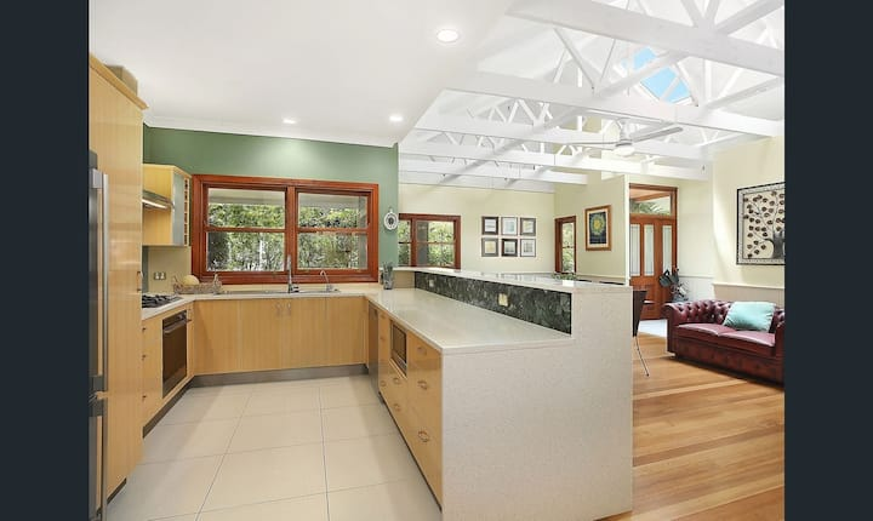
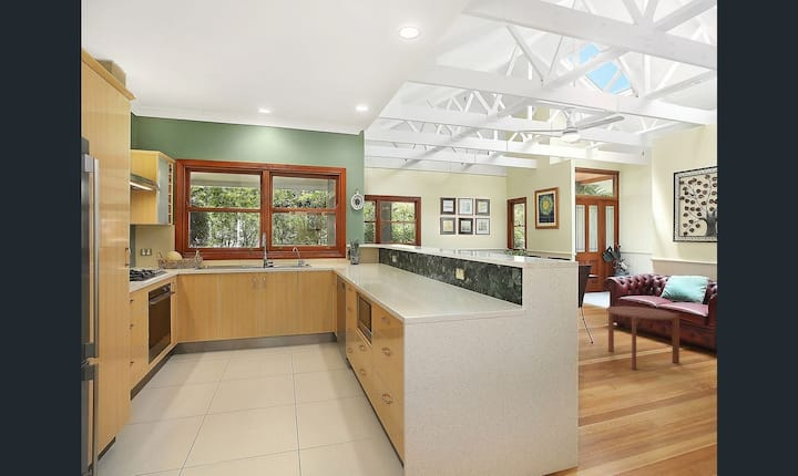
+ side table [605,306,681,371]
